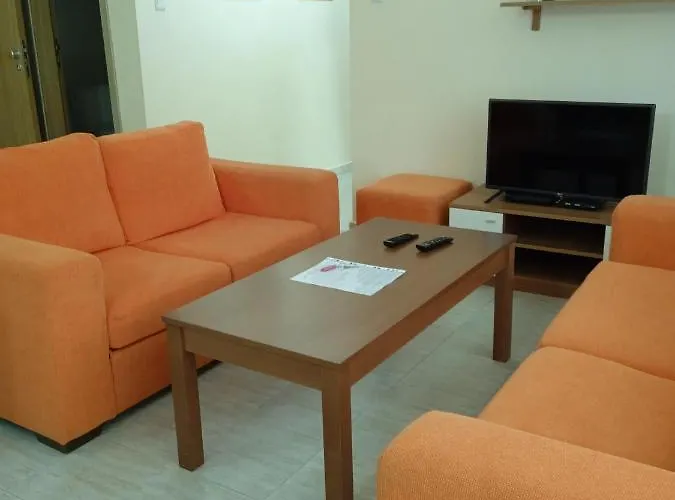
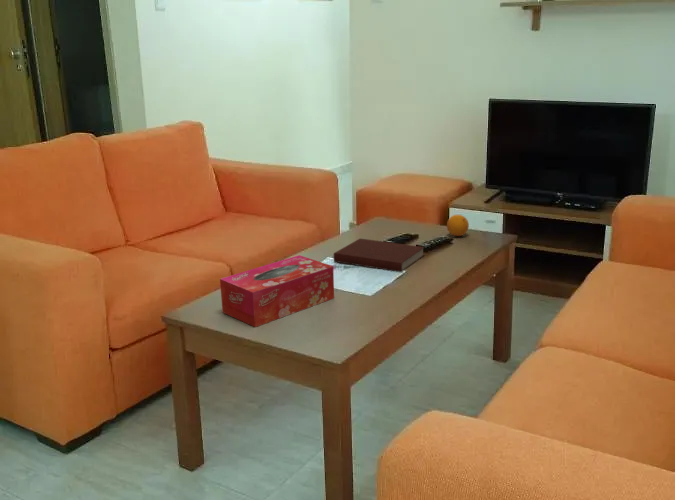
+ notebook [333,237,426,273]
+ fruit [446,214,470,237]
+ tissue box [219,254,335,328]
